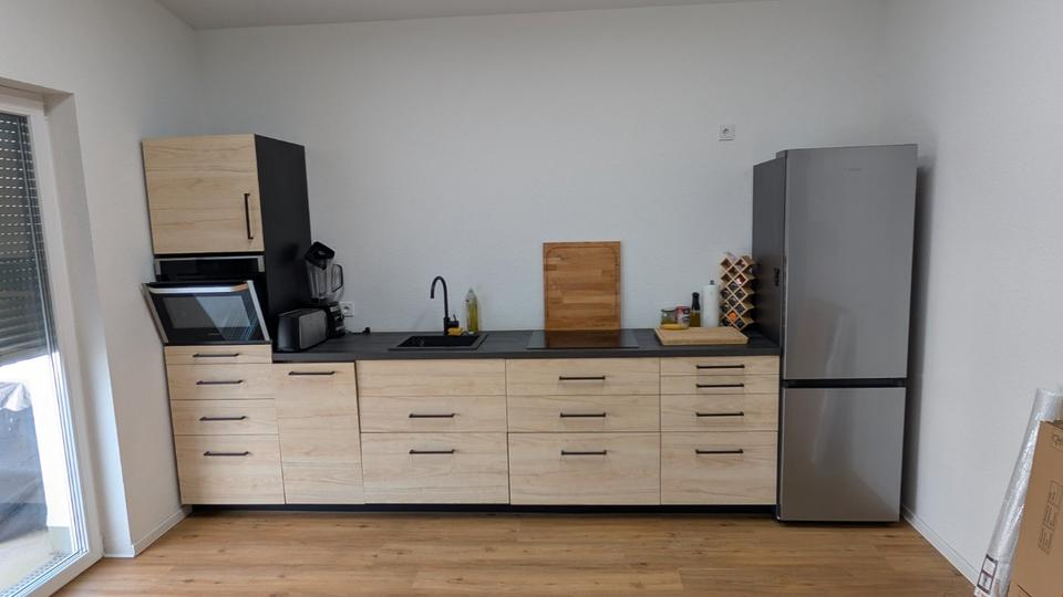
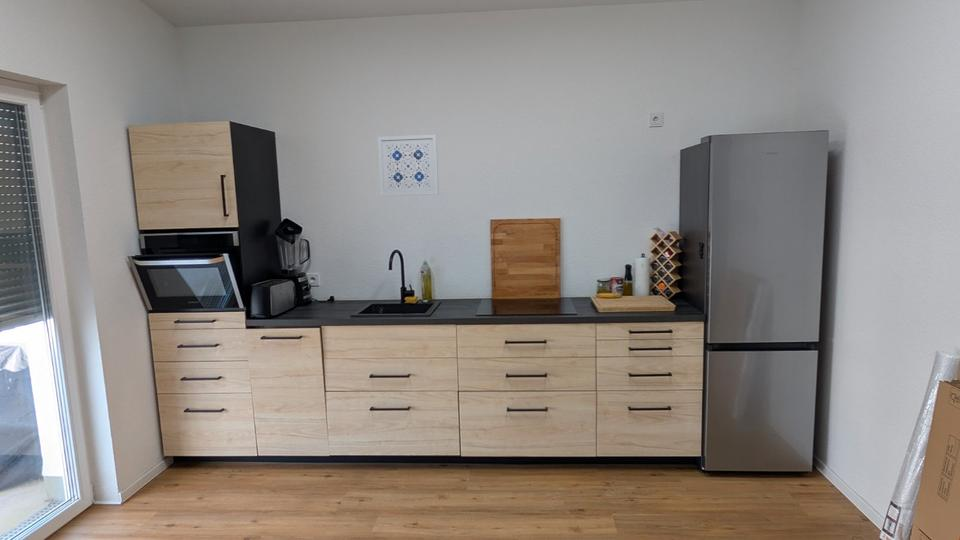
+ wall art [377,134,440,197]
